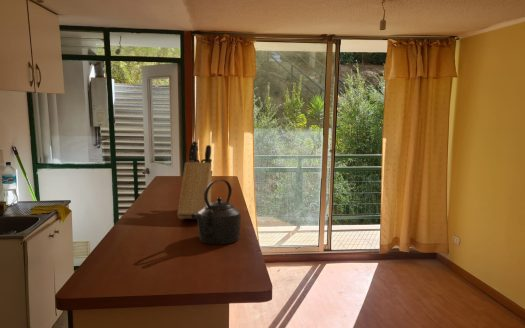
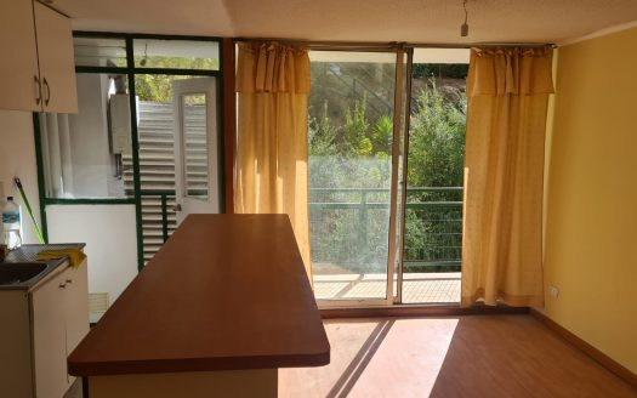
- kettle [190,178,242,245]
- knife block [177,140,213,220]
